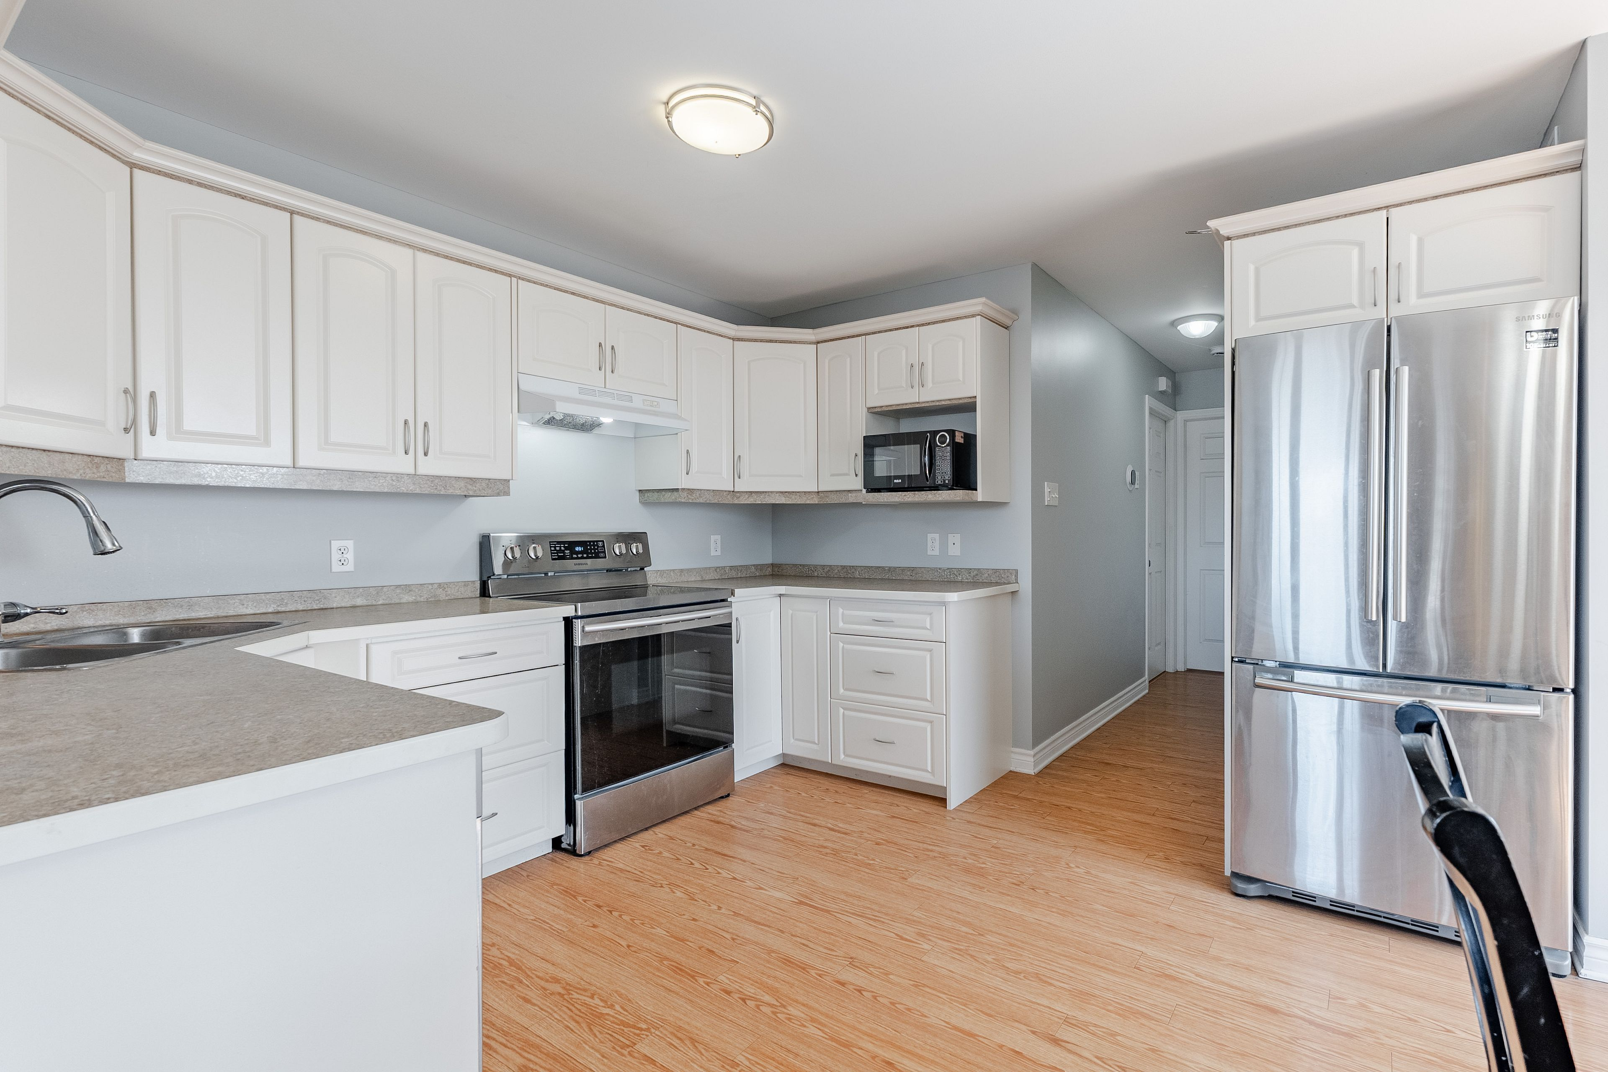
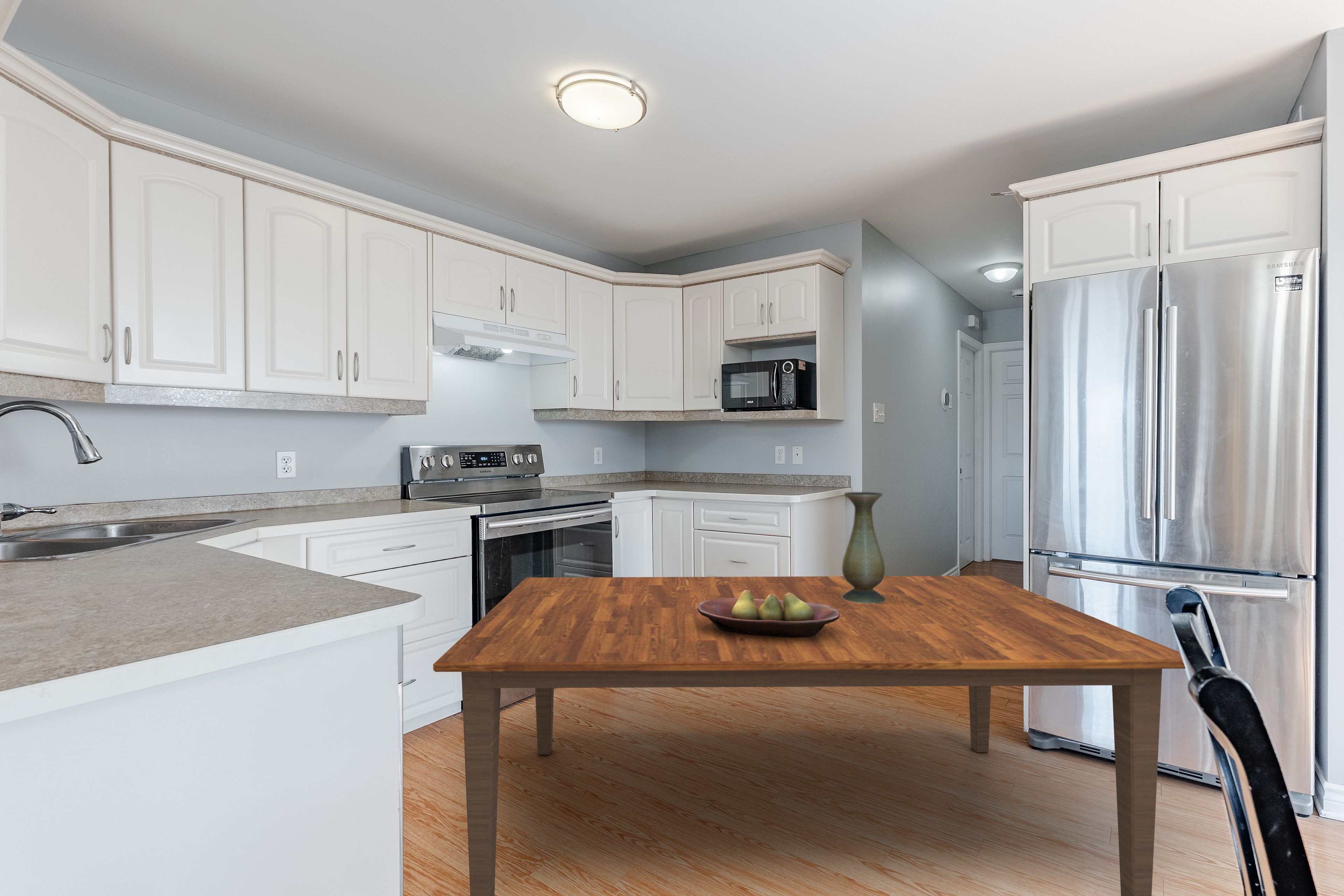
+ dining table [433,575,1186,896]
+ fruit bowl [698,590,840,638]
+ vase [841,492,886,603]
